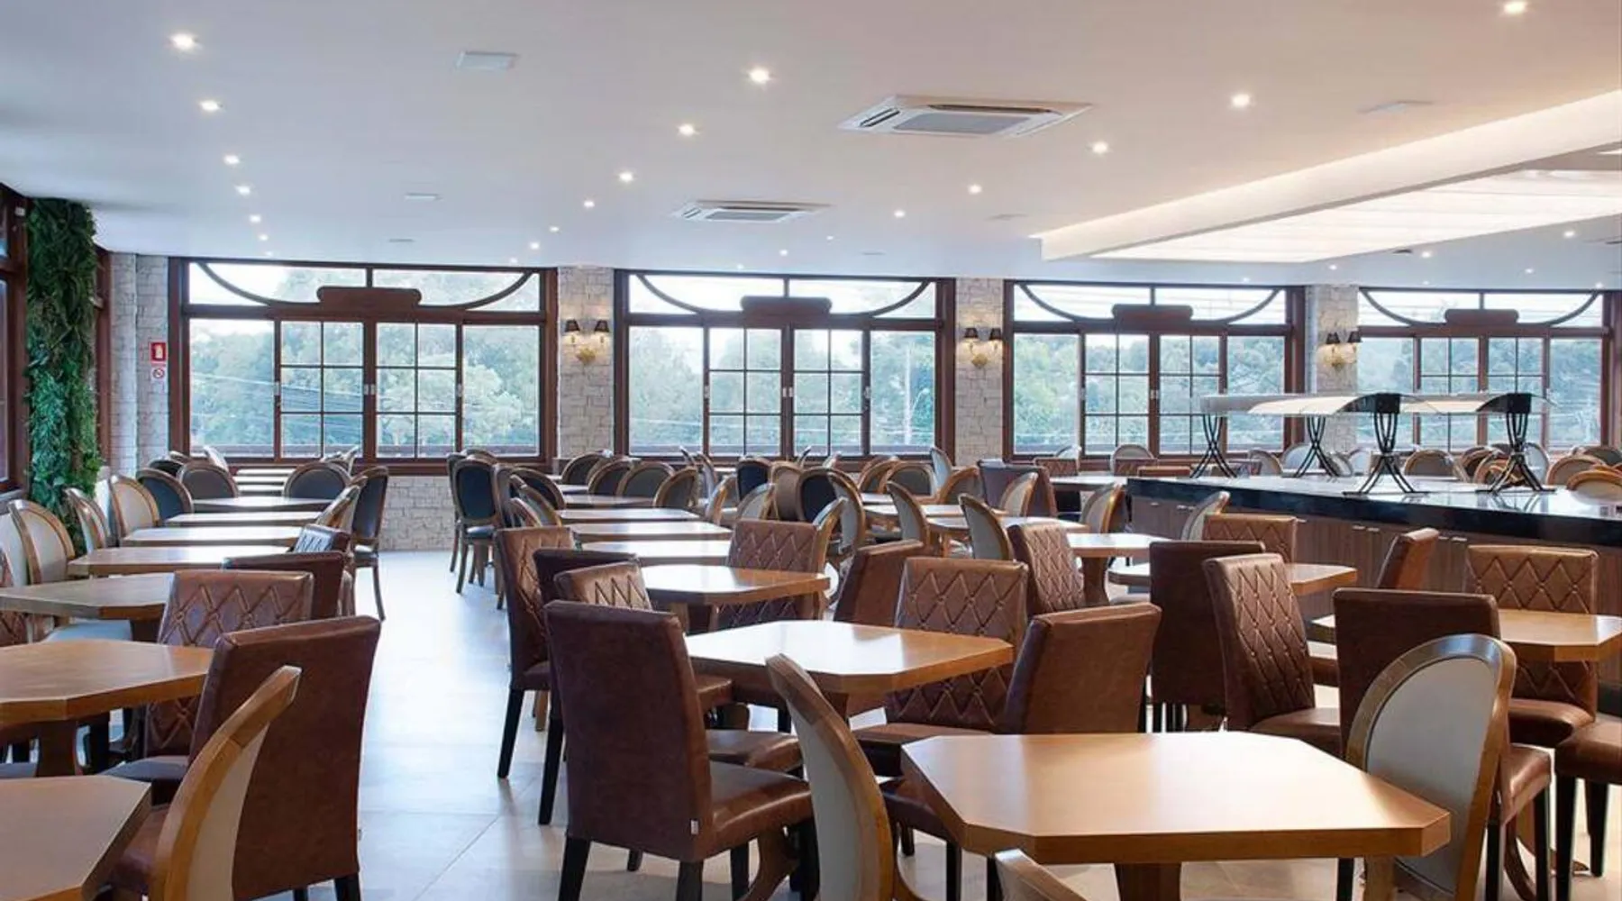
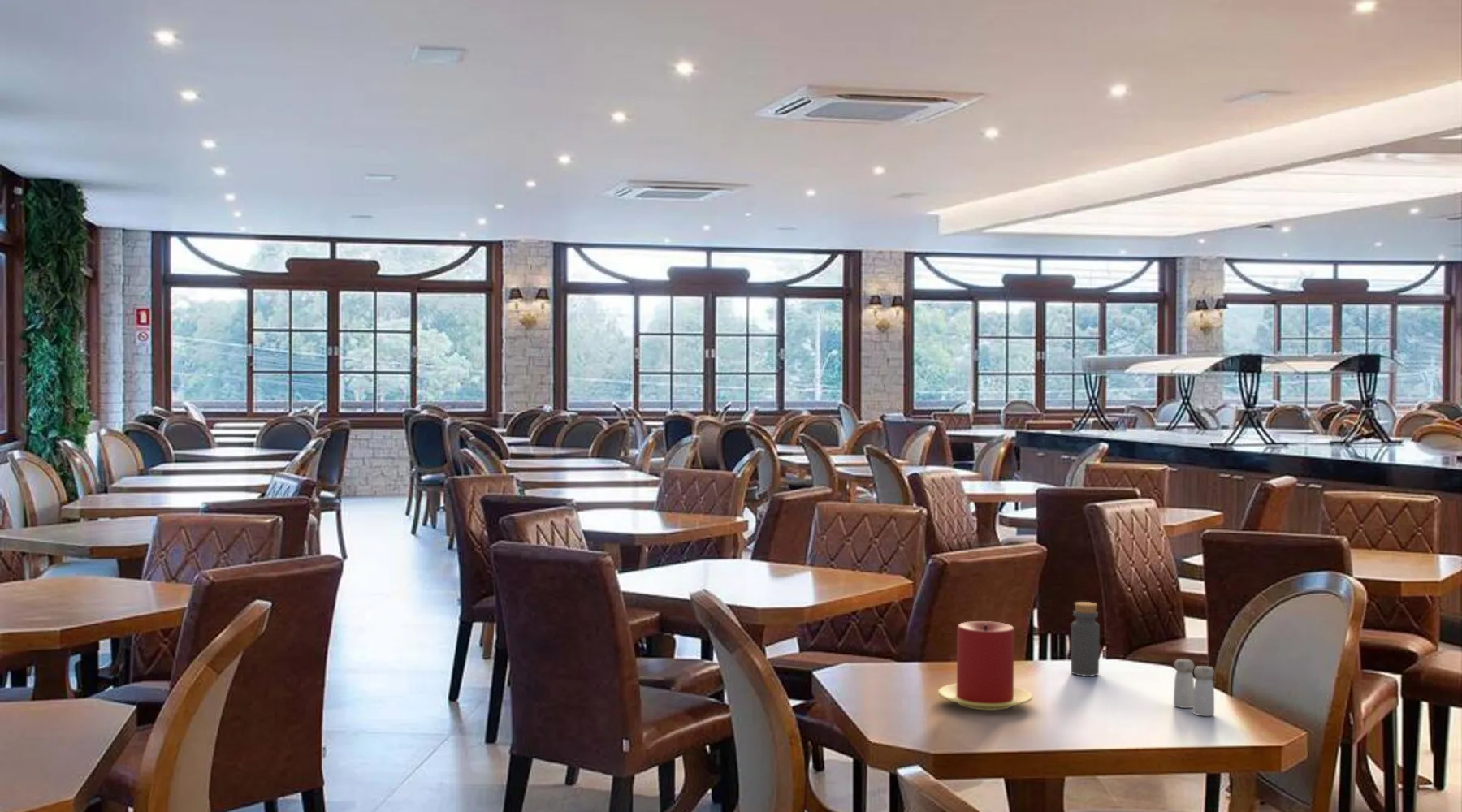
+ candle [937,620,1033,711]
+ bottle [1070,601,1101,677]
+ salt and pepper shaker [1173,658,1215,717]
